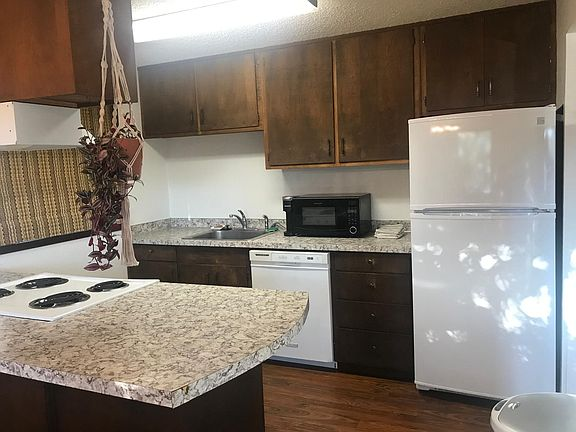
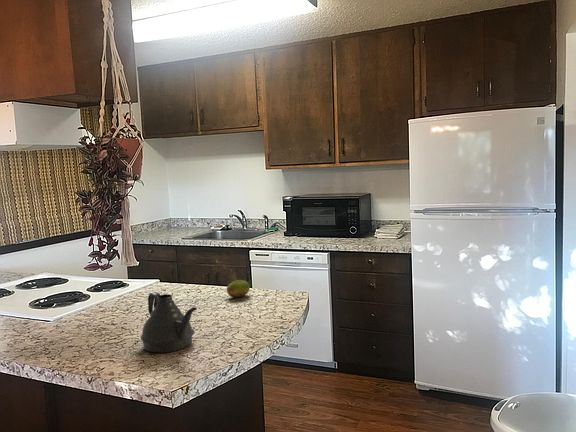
+ fruit [226,279,251,299]
+ teapot [140,291,198,354]
